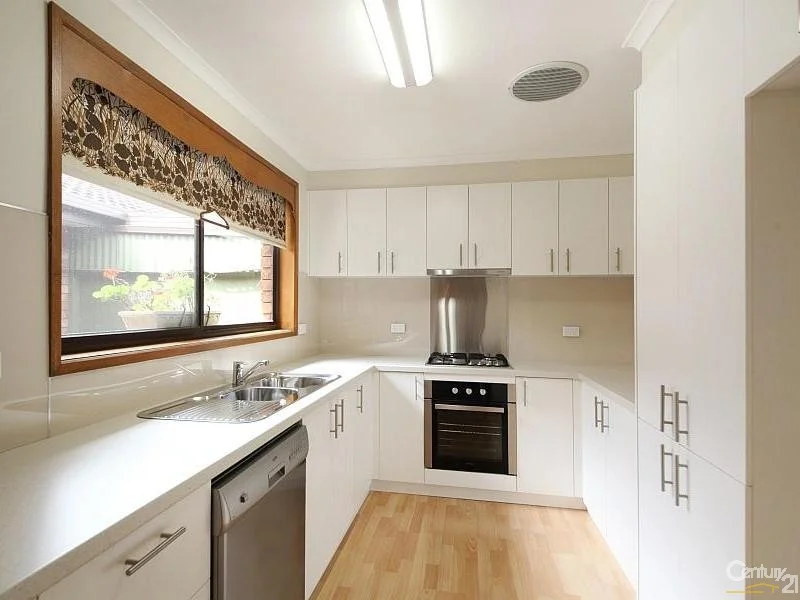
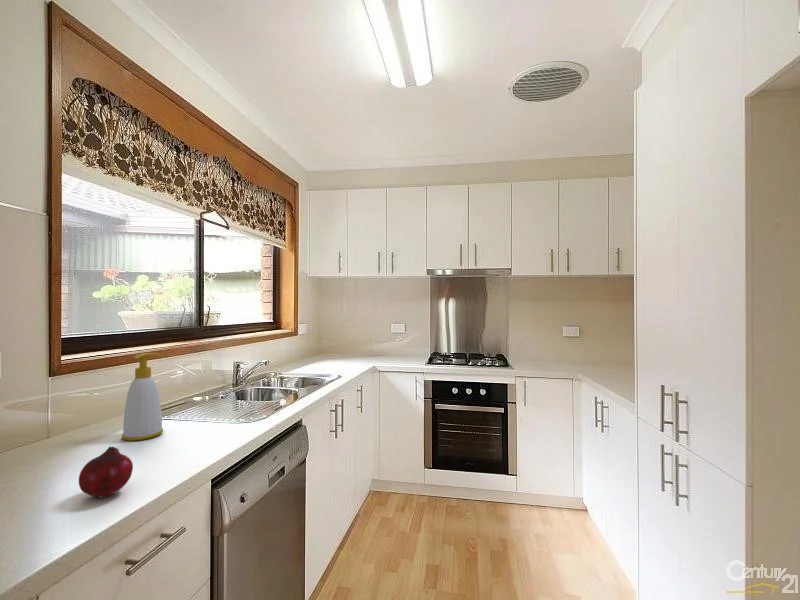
+ fruit [78,445,134,499]
+ soap bottle [121,352,165,442]
